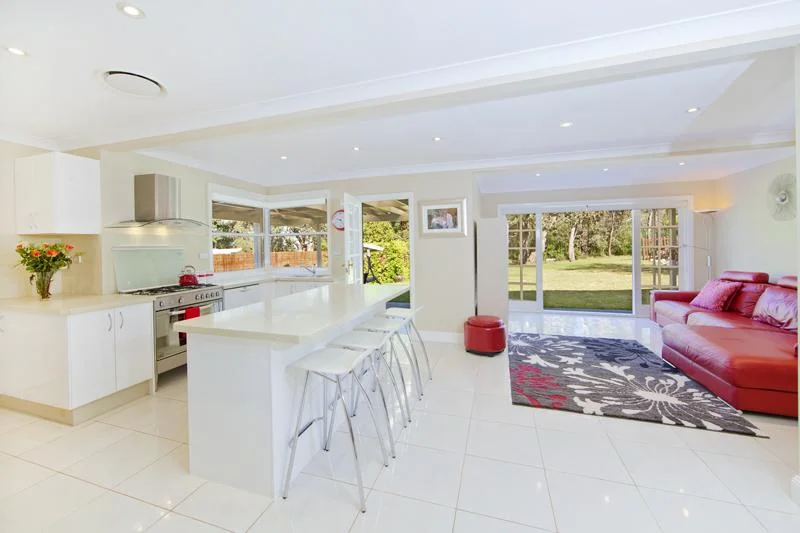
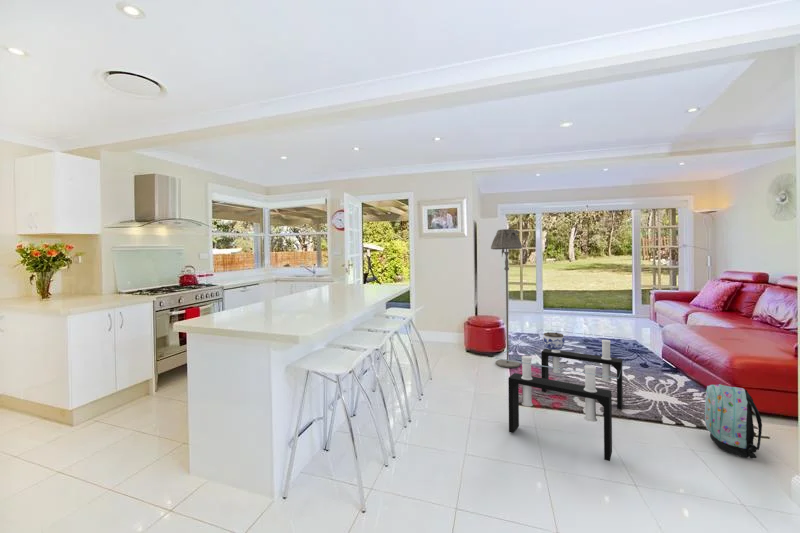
+ jar [542,331,566,351]
+ backpack [704,383,763,459]
+ coffee table [494,329,632,462]
+ floor lamp [490,228,523,369]
